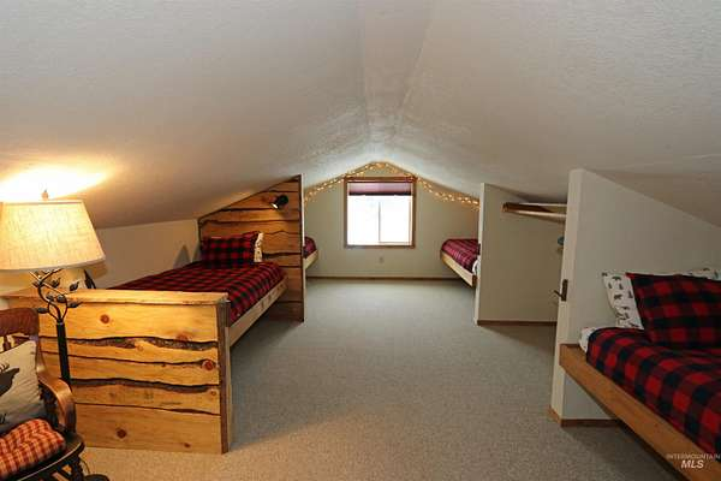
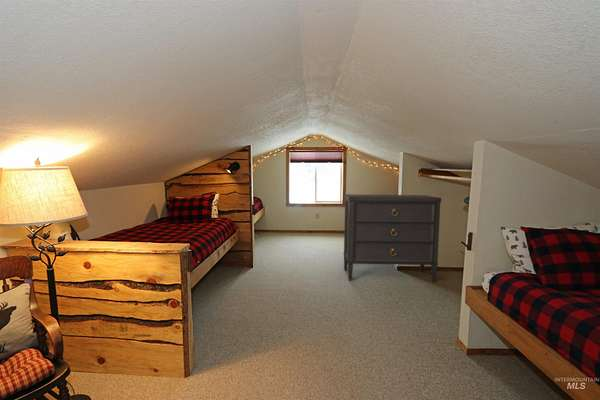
+ dresser [343,193,442,283]
